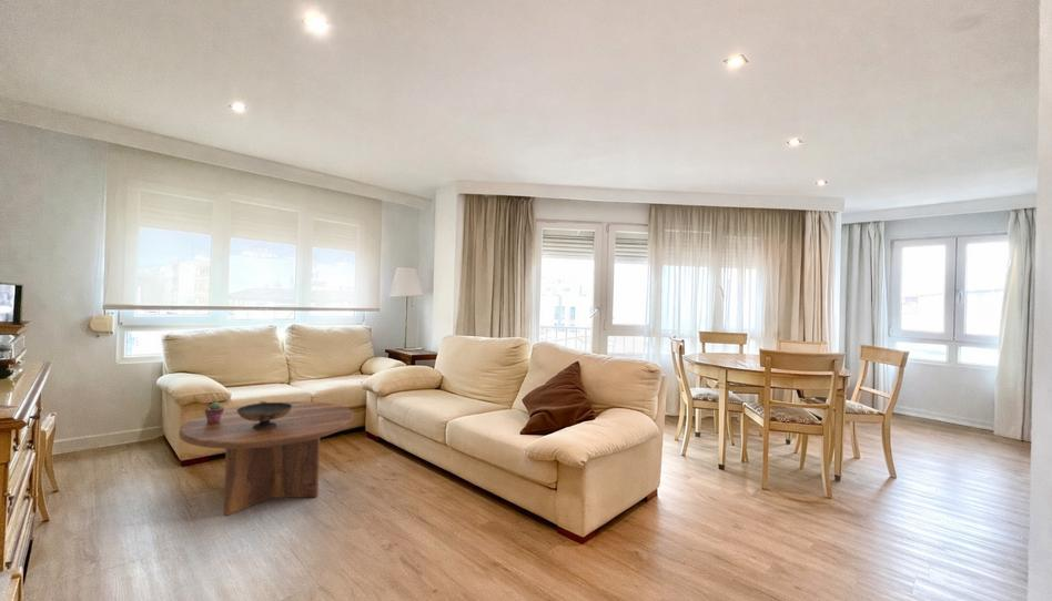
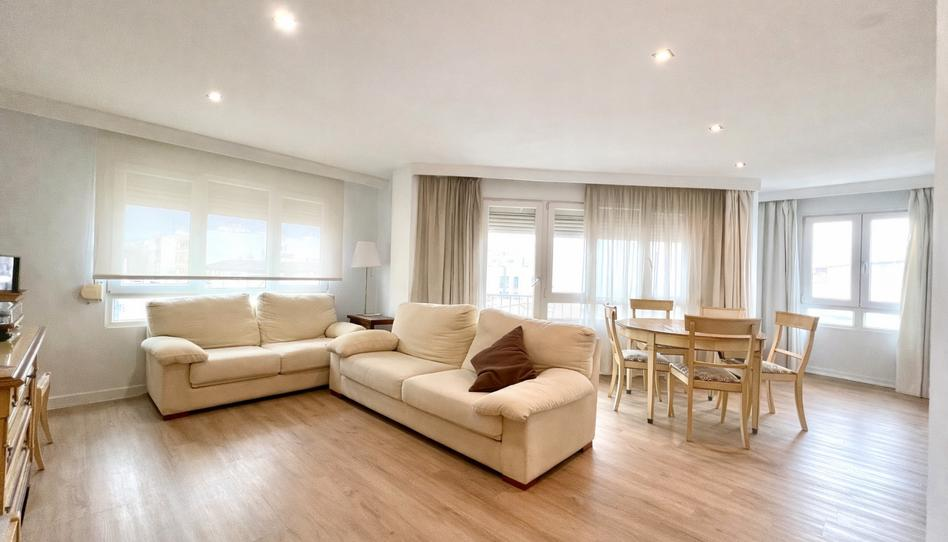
- potted succulent [204,400,225,424]
- coffee table [178,400,355,517]
- decorative bowl [236,400,292,429]
